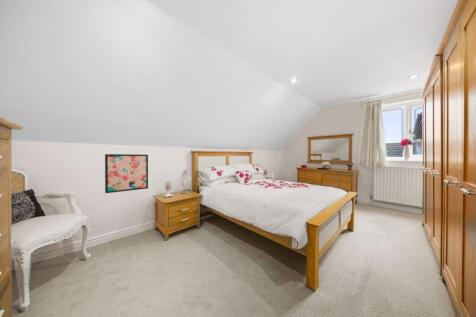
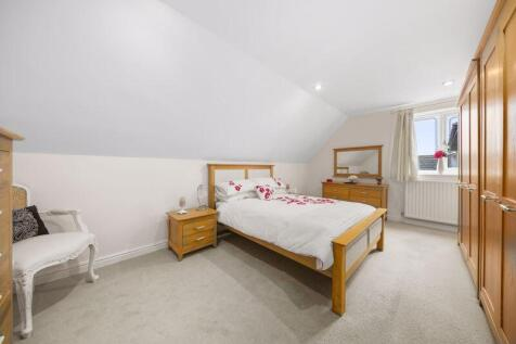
- wall art [104,153,149,194]
